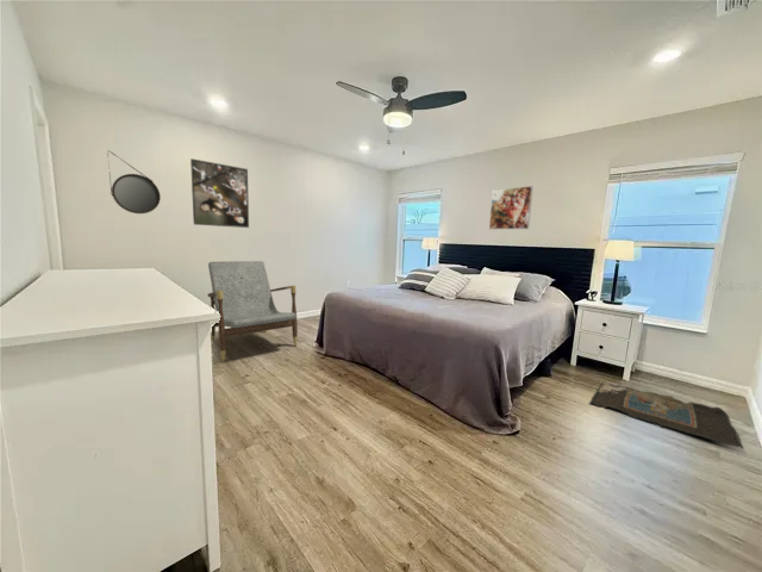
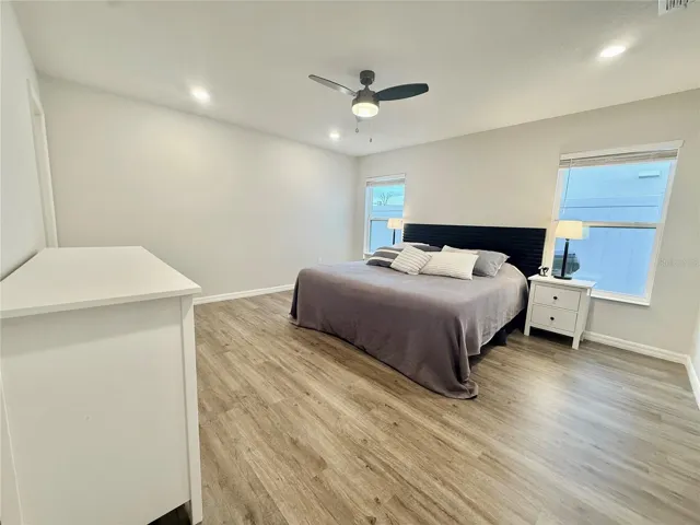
- armchair [207,260,299,362]
- rug [588,381,745,450]
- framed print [189,157,250,229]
- home mirror [106,149,161,214]
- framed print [488,185,535,230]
